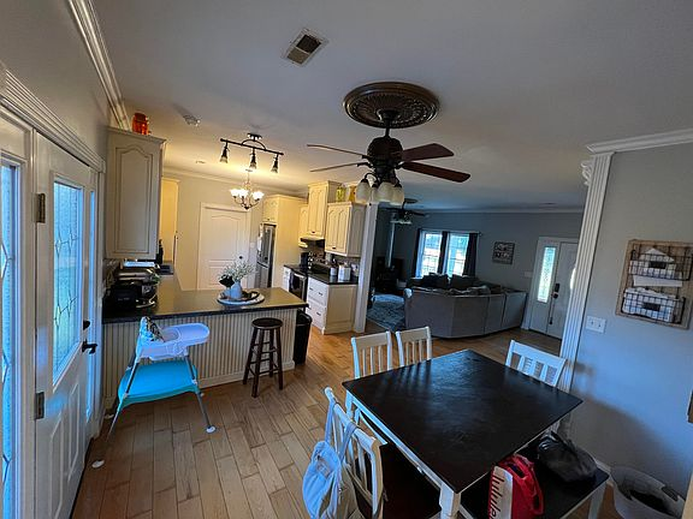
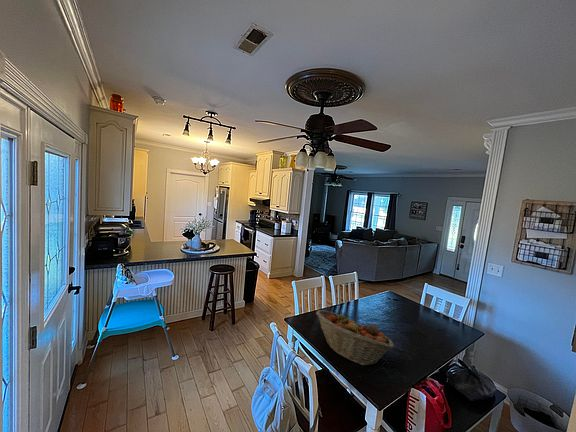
+ fruit basket [315,309,395,367]
